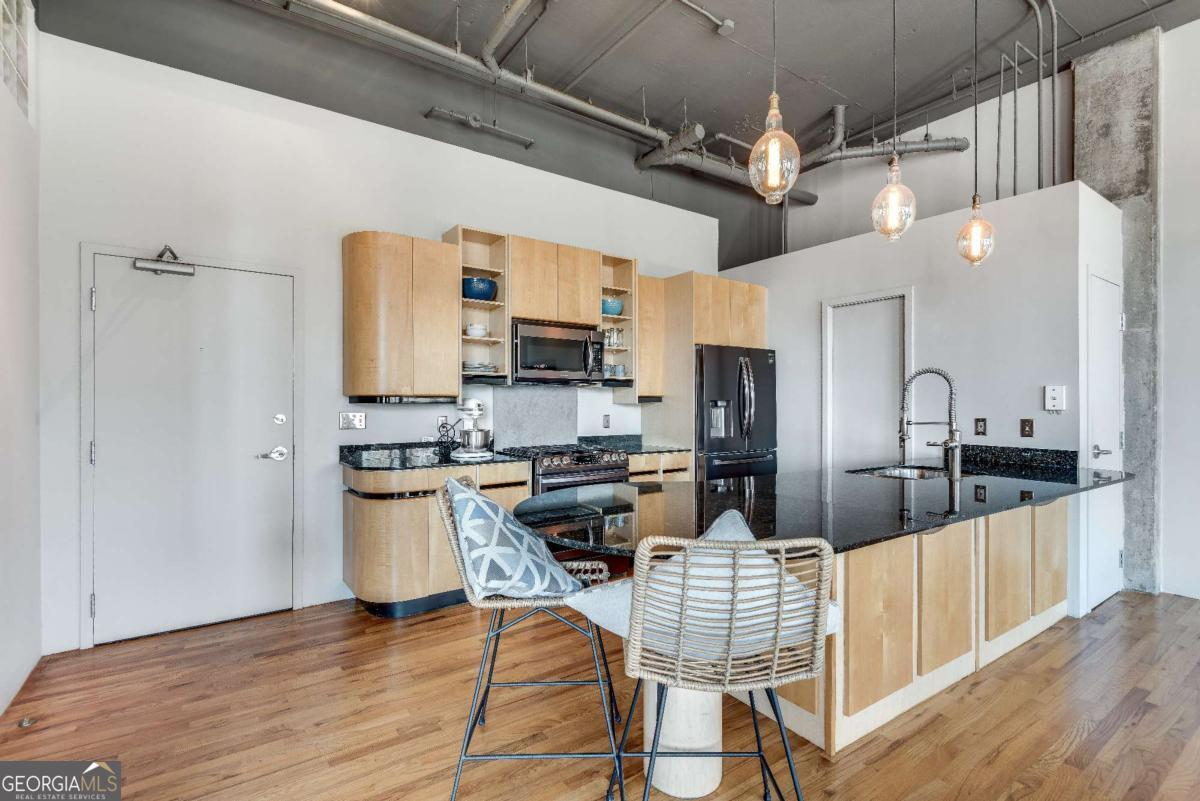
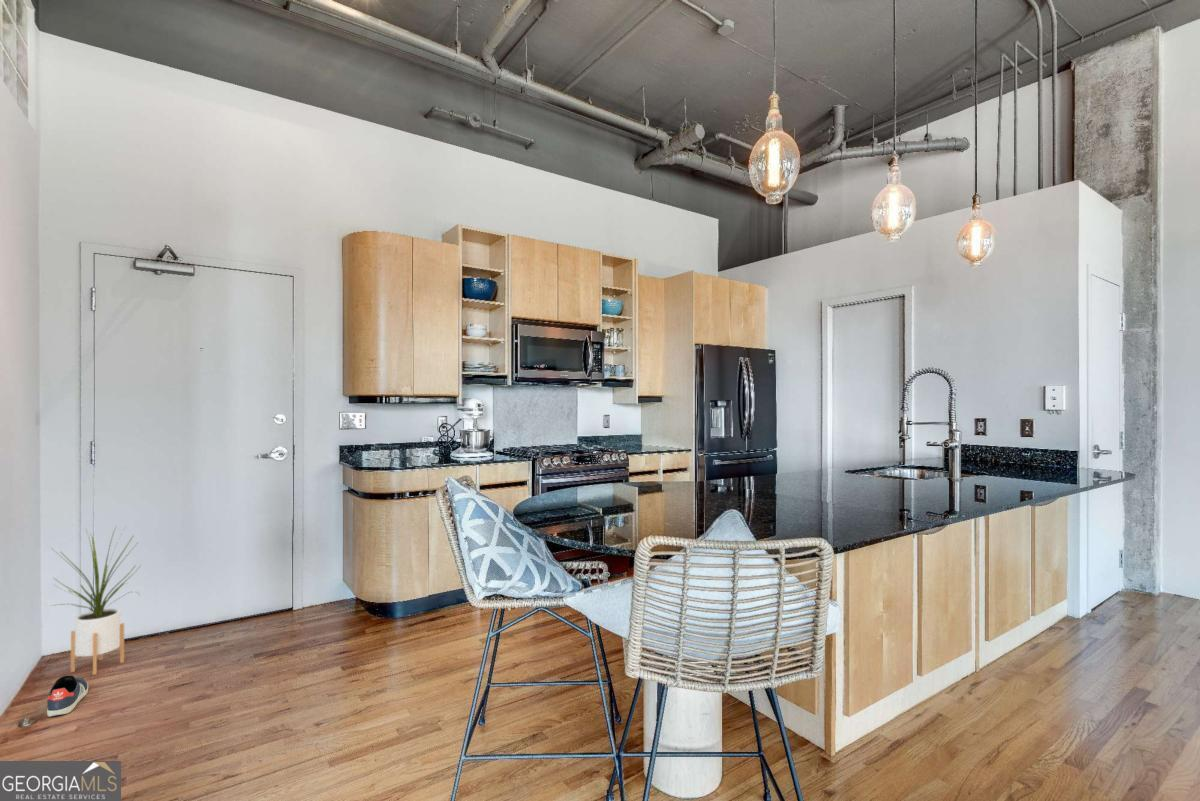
+ house plant [48,526,142,676]
+ sneaker [46,674,89,718]
